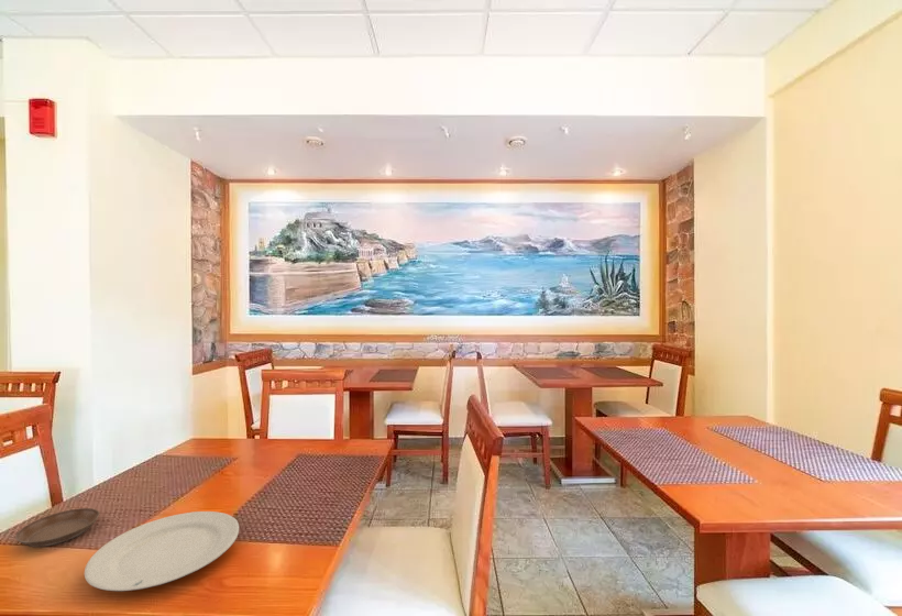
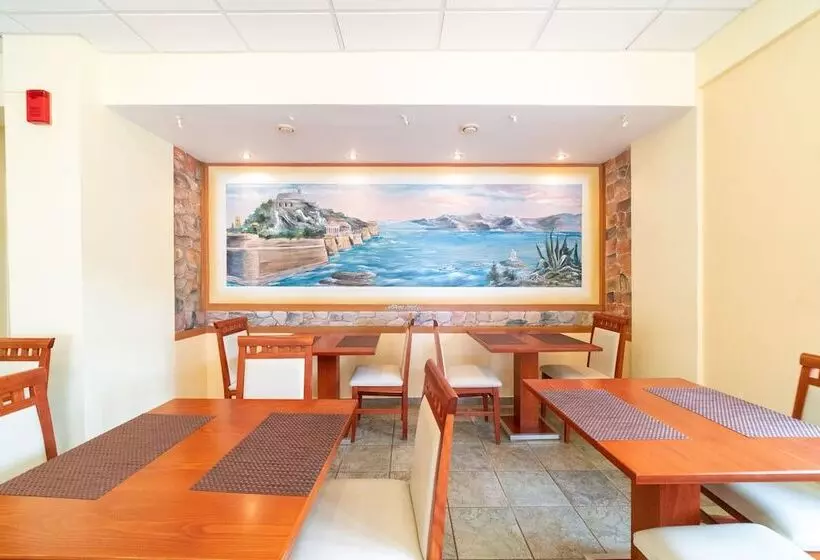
- saucer [14,507,101,548]
- chinaware [84,510,240,592]
